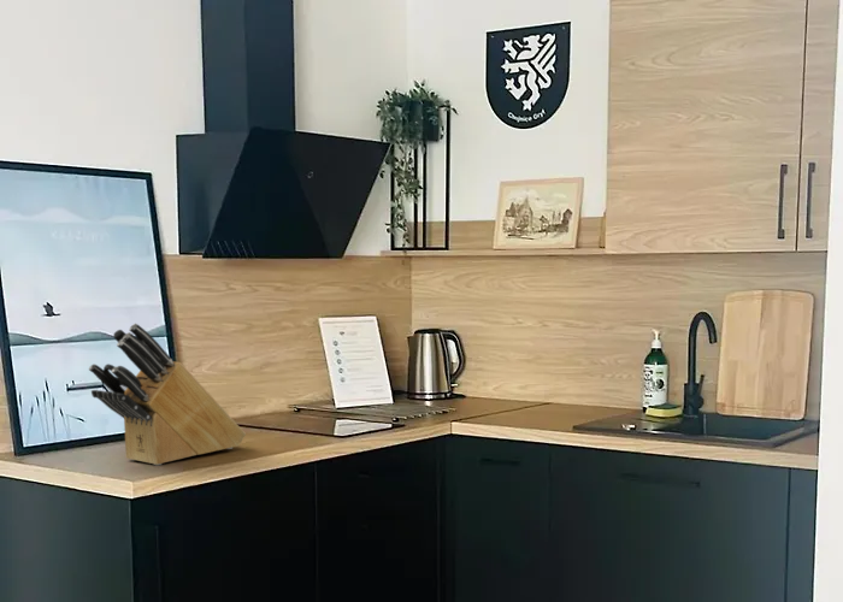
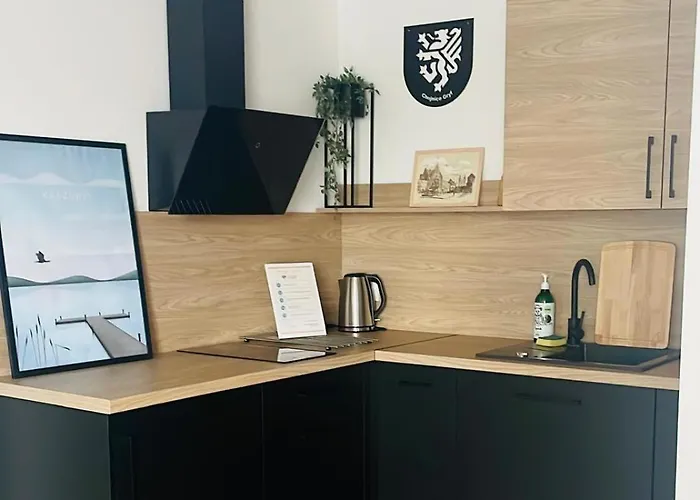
- knife block [88,323,247,467]
